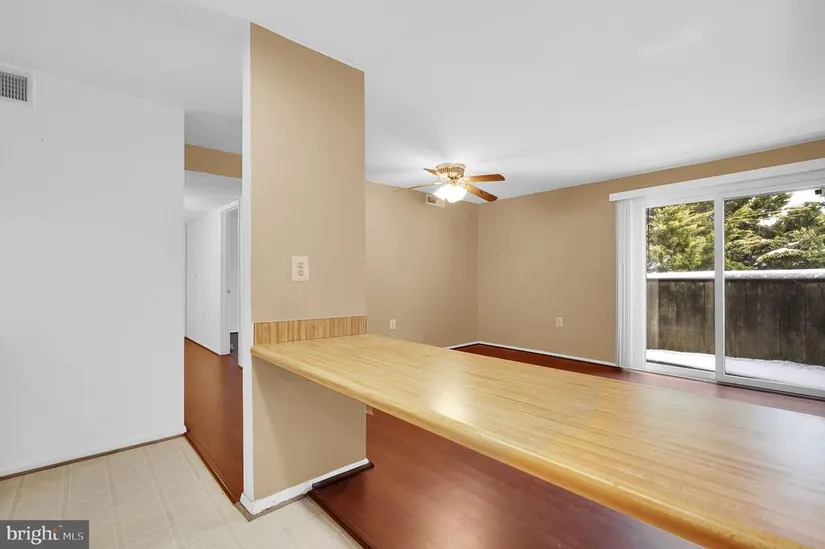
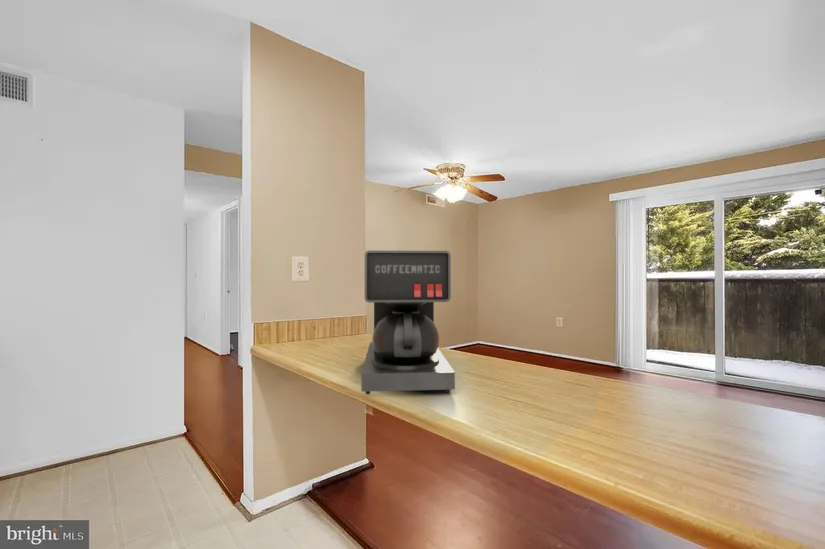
+ coffee maker [360,249,456,395]
